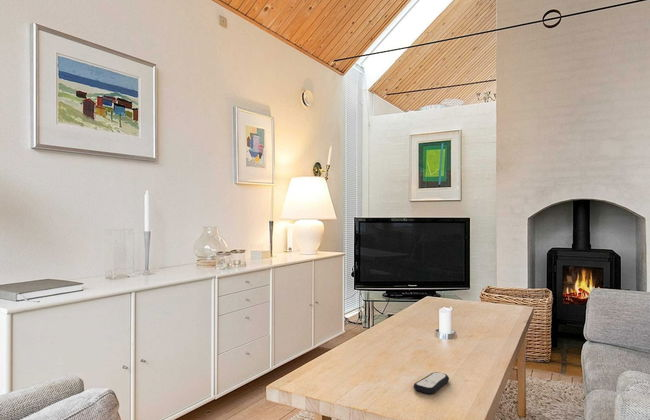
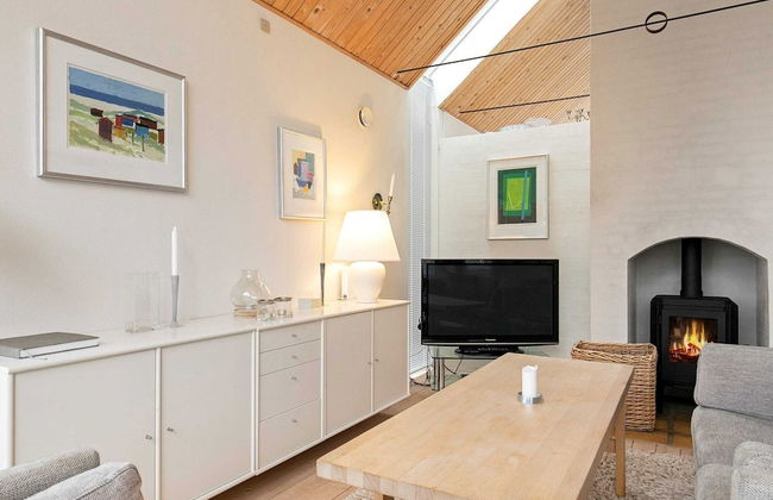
- remote control [413,371,450,395]
